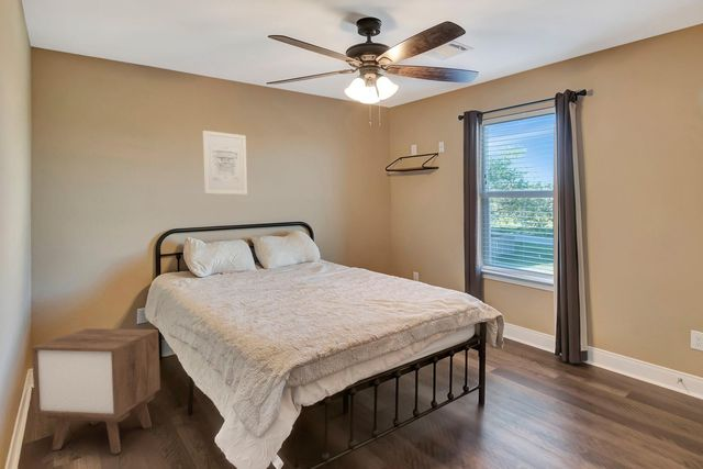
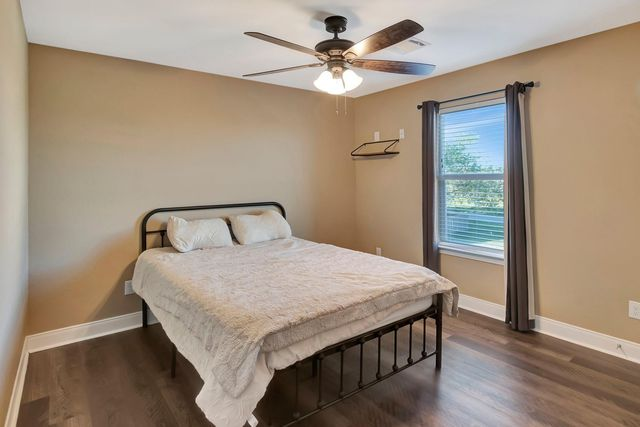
- wall art [202,130,248,196]
- nightstand [31,327,161,456]
